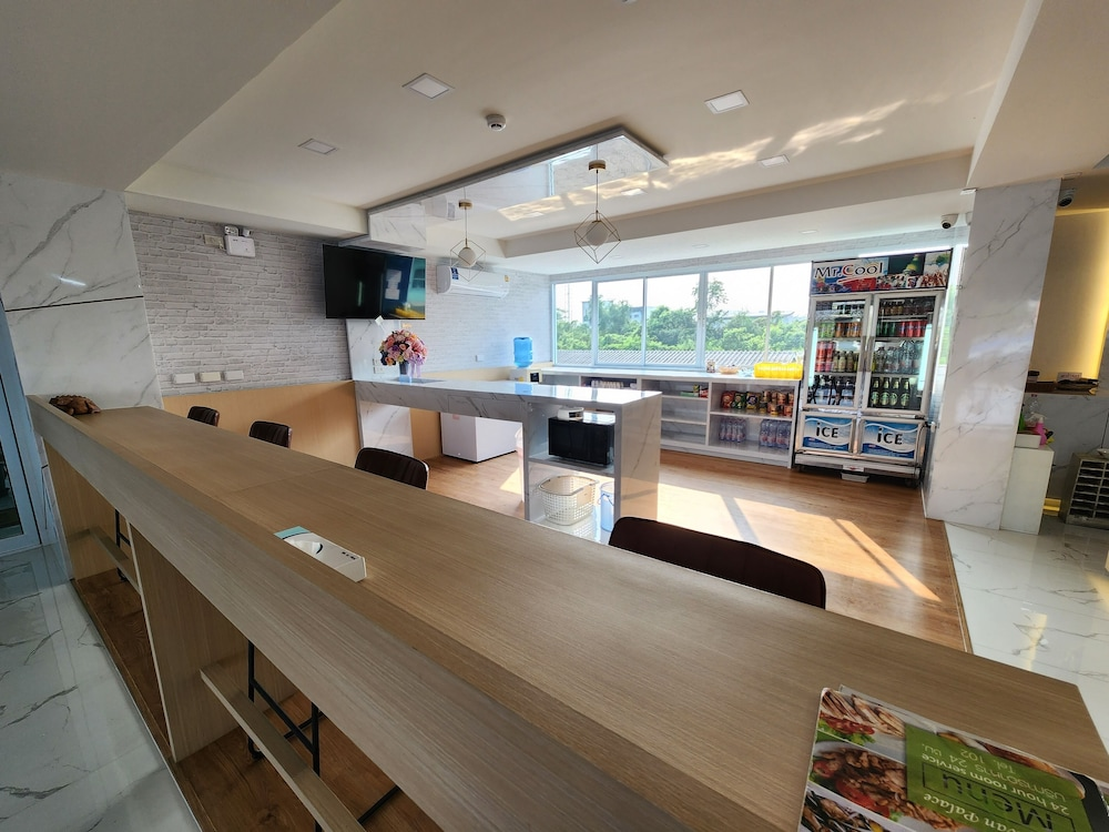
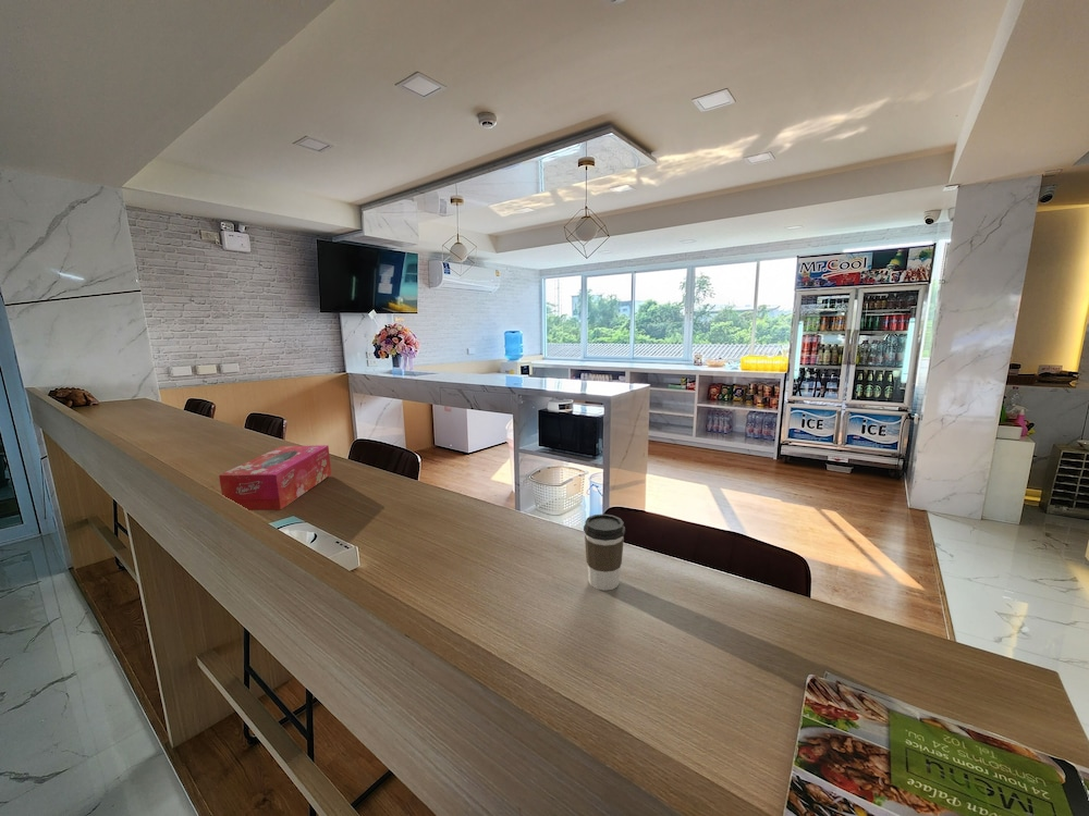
+ tissue box [218,444,332,511]
+ coffee cup [583,512,626,592]
